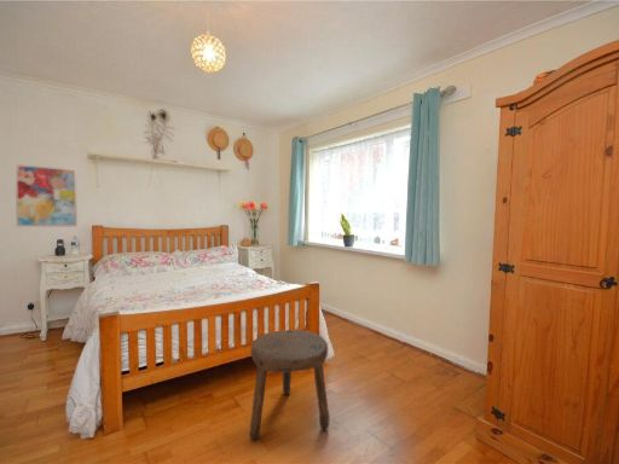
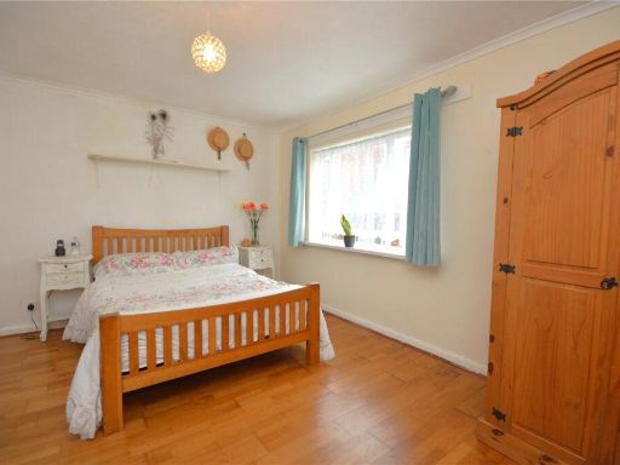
- wall art [15,163,79,227]
- stool [248,329,331,441]
